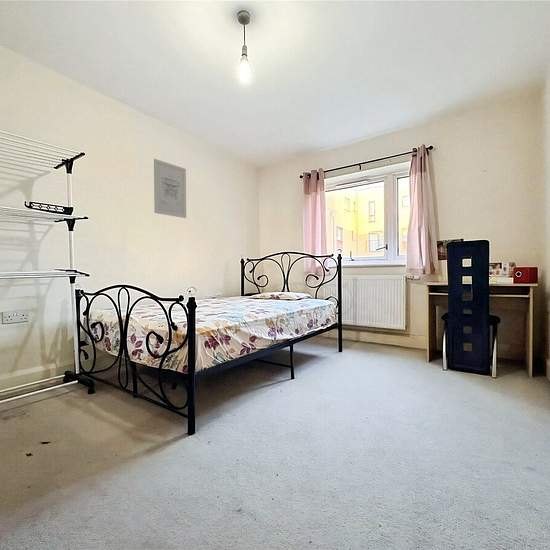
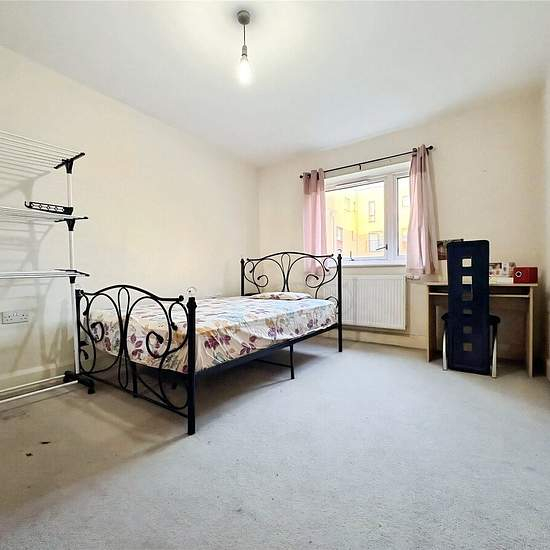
- wall art [153,158,187,219]
